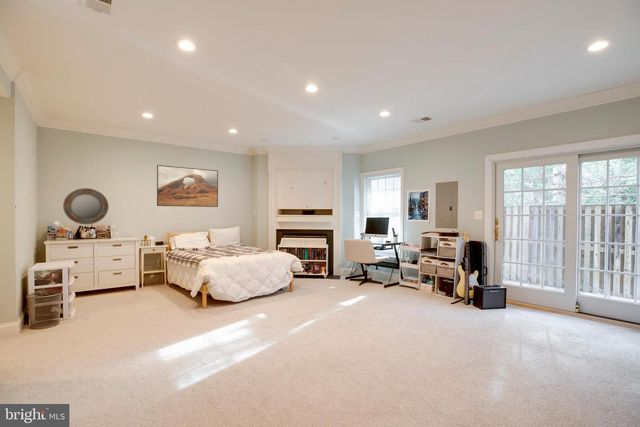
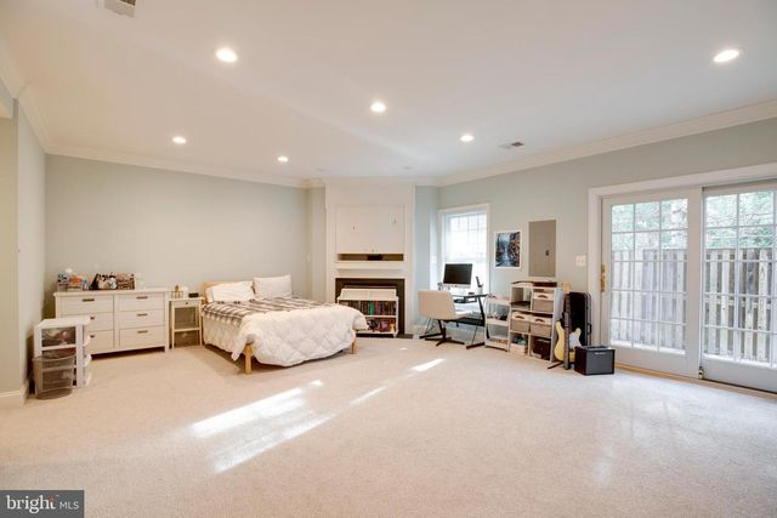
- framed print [156,164,219,208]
- home mirror [62,187,110,225]
